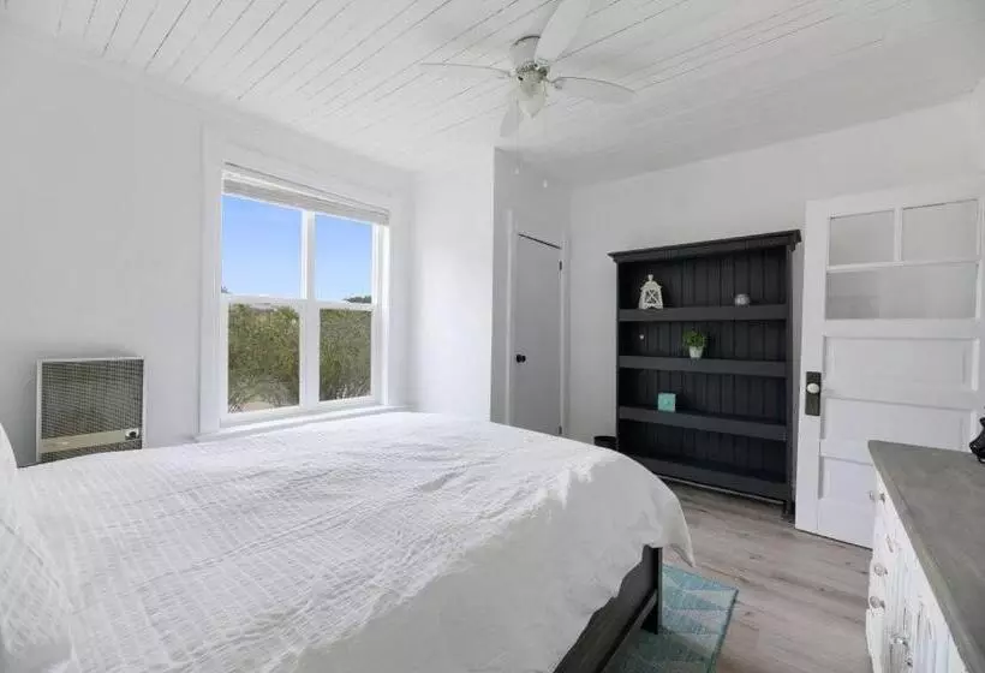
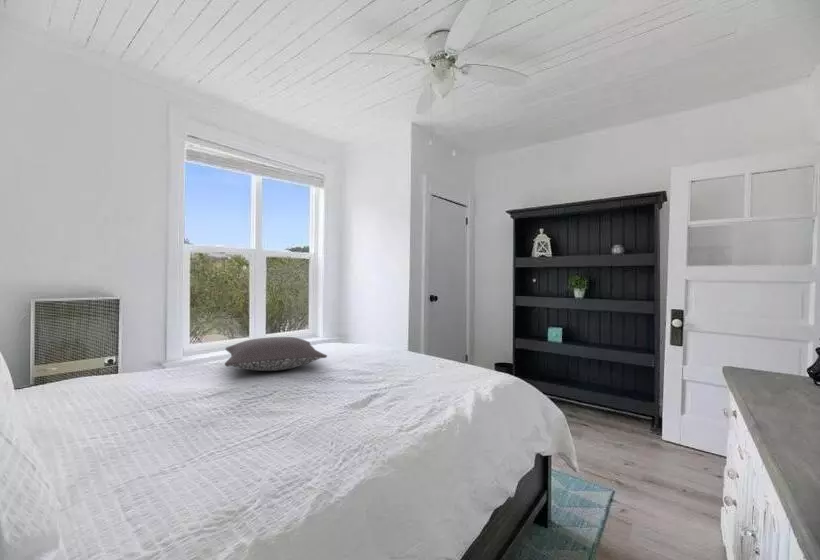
+ pillow [224,336,328,372]
